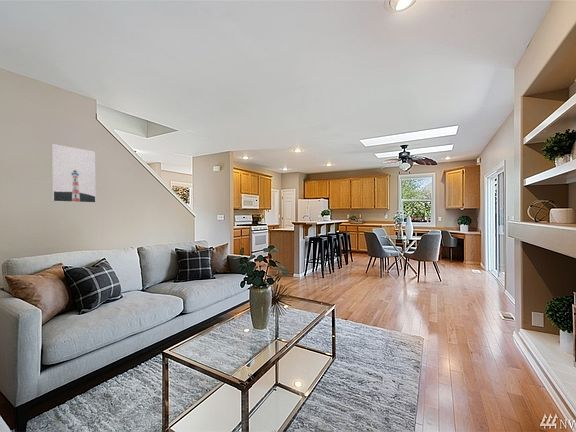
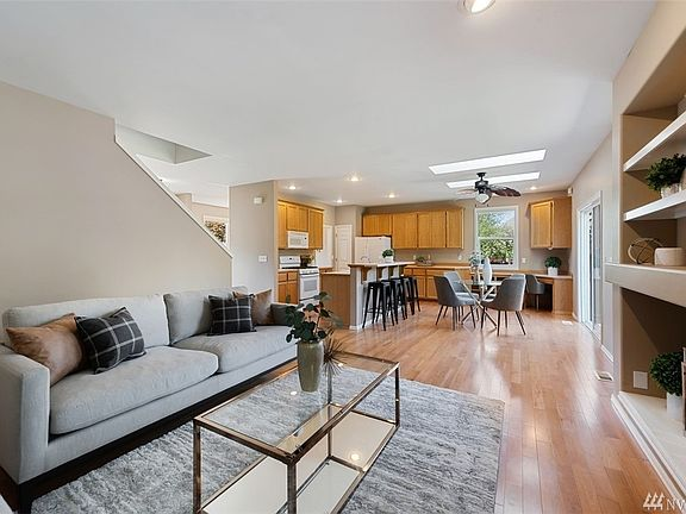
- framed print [51,143,97,204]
